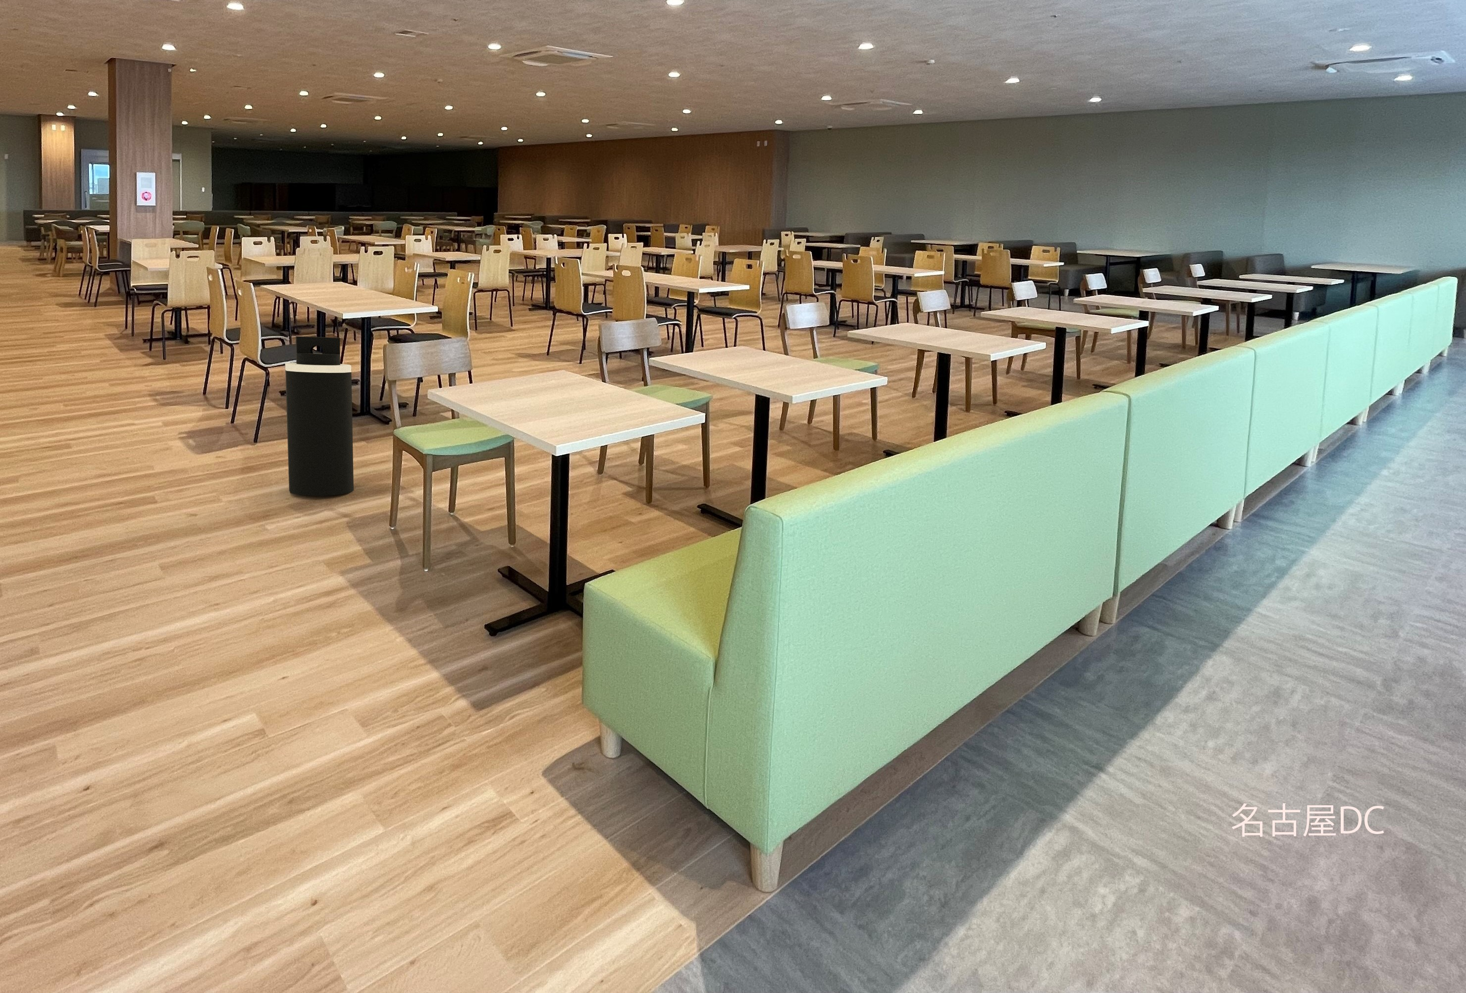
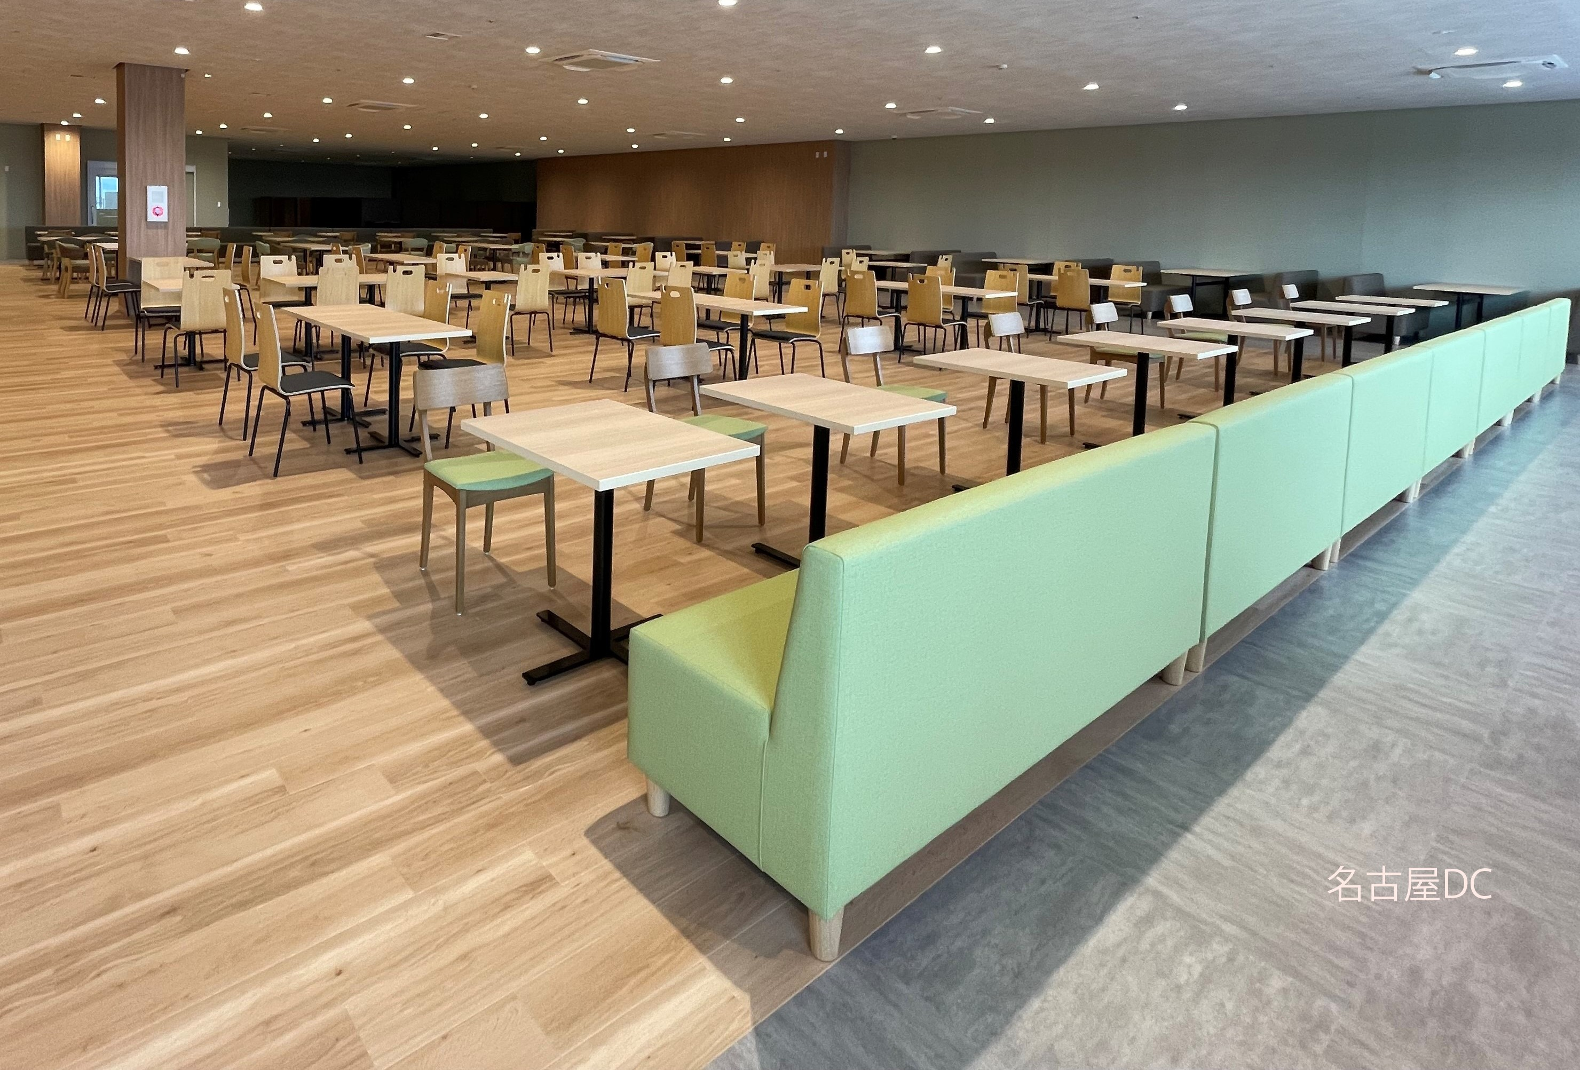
- trash can [285,336,355,496]
